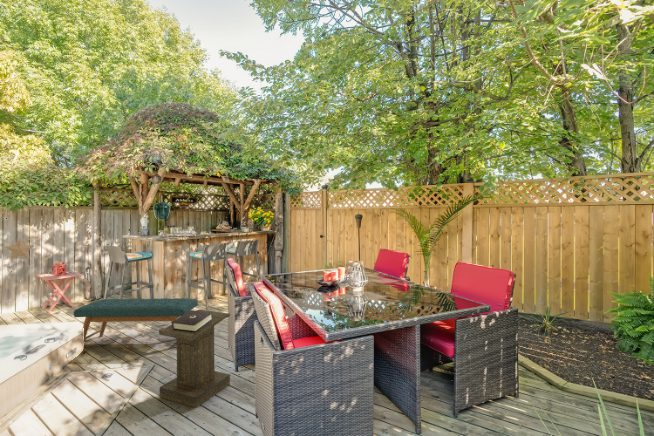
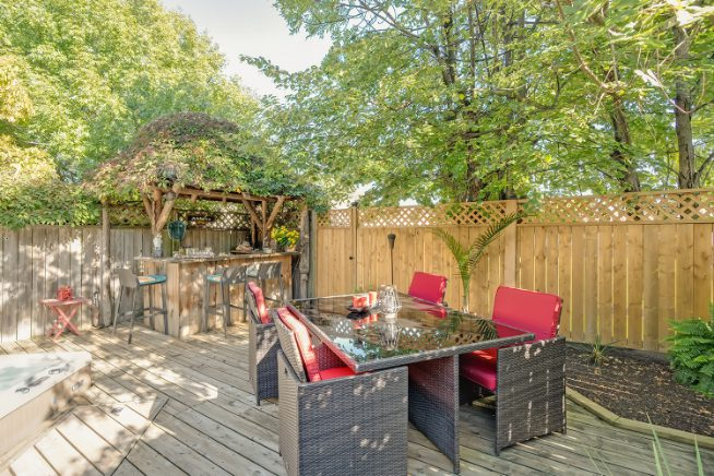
- bench [73,297,199,341]
- decorative star [4,237,36,261]
- lectern [158,308,231,409]
